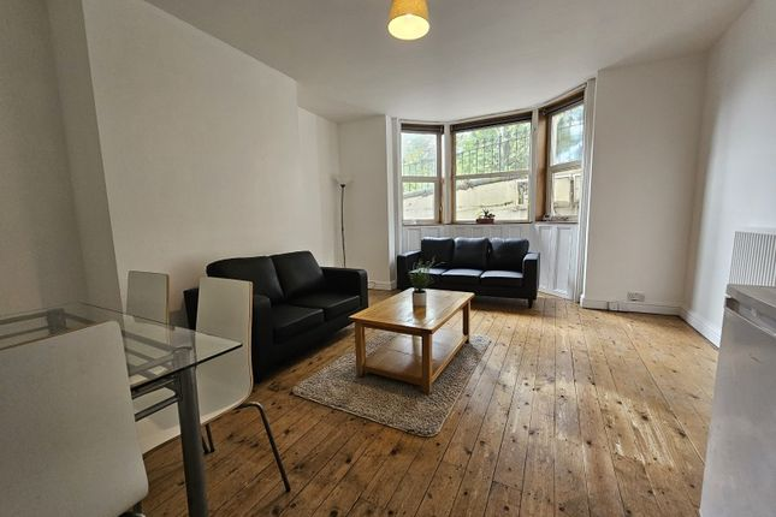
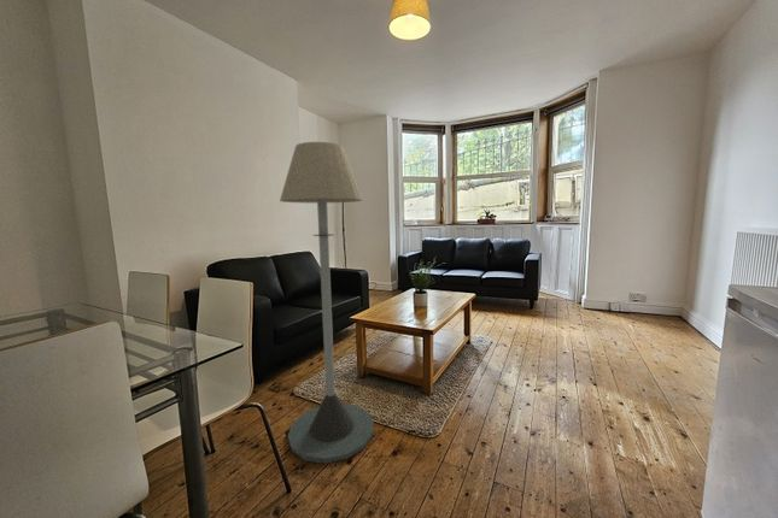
+ floor lamp [279,141,375,465]
